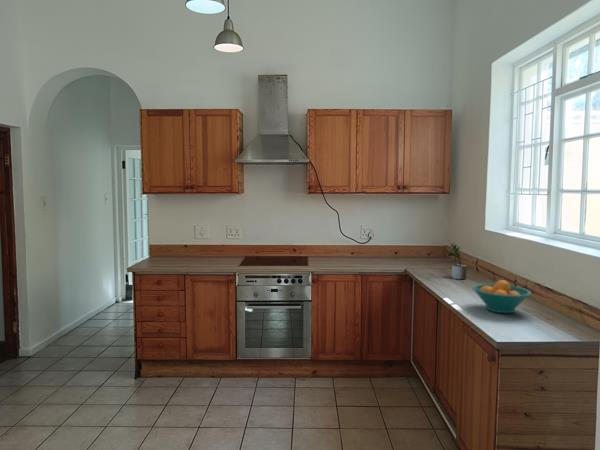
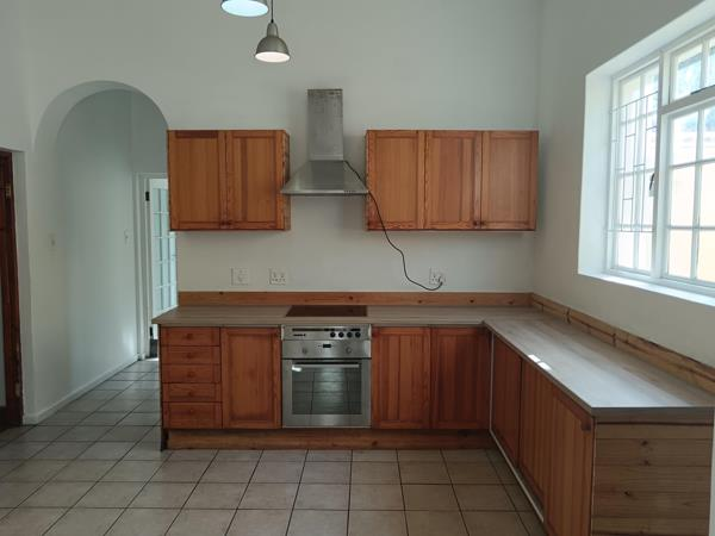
- potted plant [447,242,468,280]
- fruit bowl [472,279,532,314]
